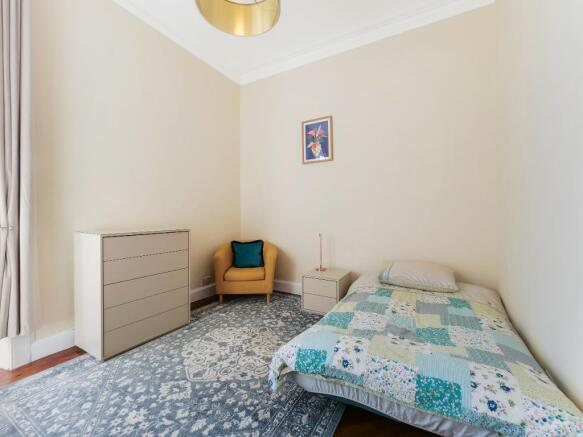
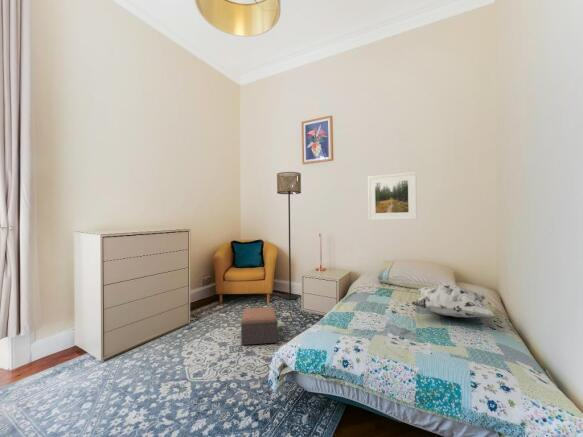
+ footstool [240,306,278,346]
+ floor lamp [276,171,302,301]
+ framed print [367,171,418,221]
+ decorative pillow [411,283,496,318]
